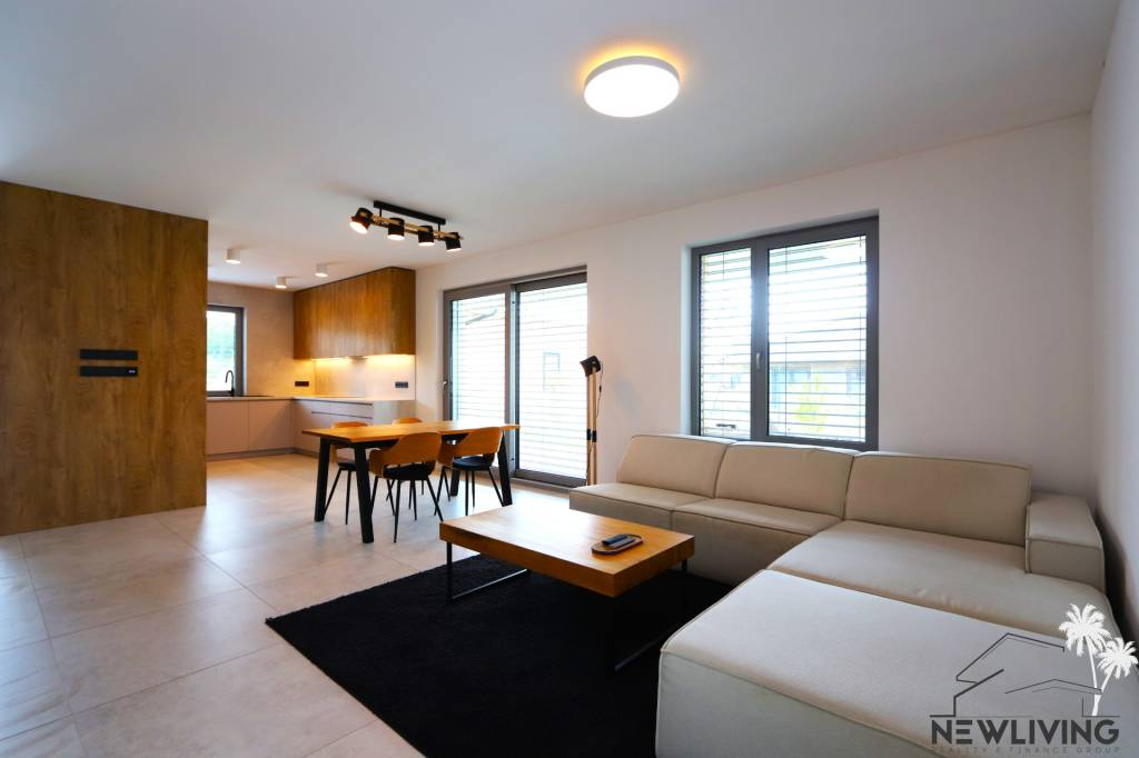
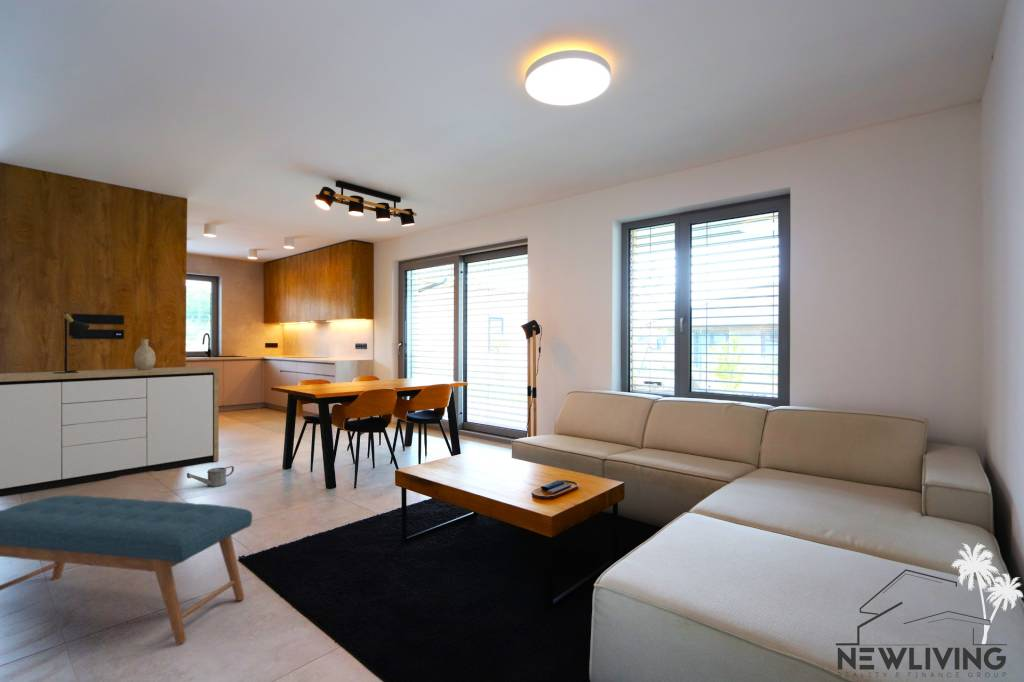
+ watering can [186,465,235,488]
+ sideboard [0,365,220,498]
+ table lamp [53,312,91,374]
+ decorative vase [133,338,157,370]
+ bench [0,494,253,645]
